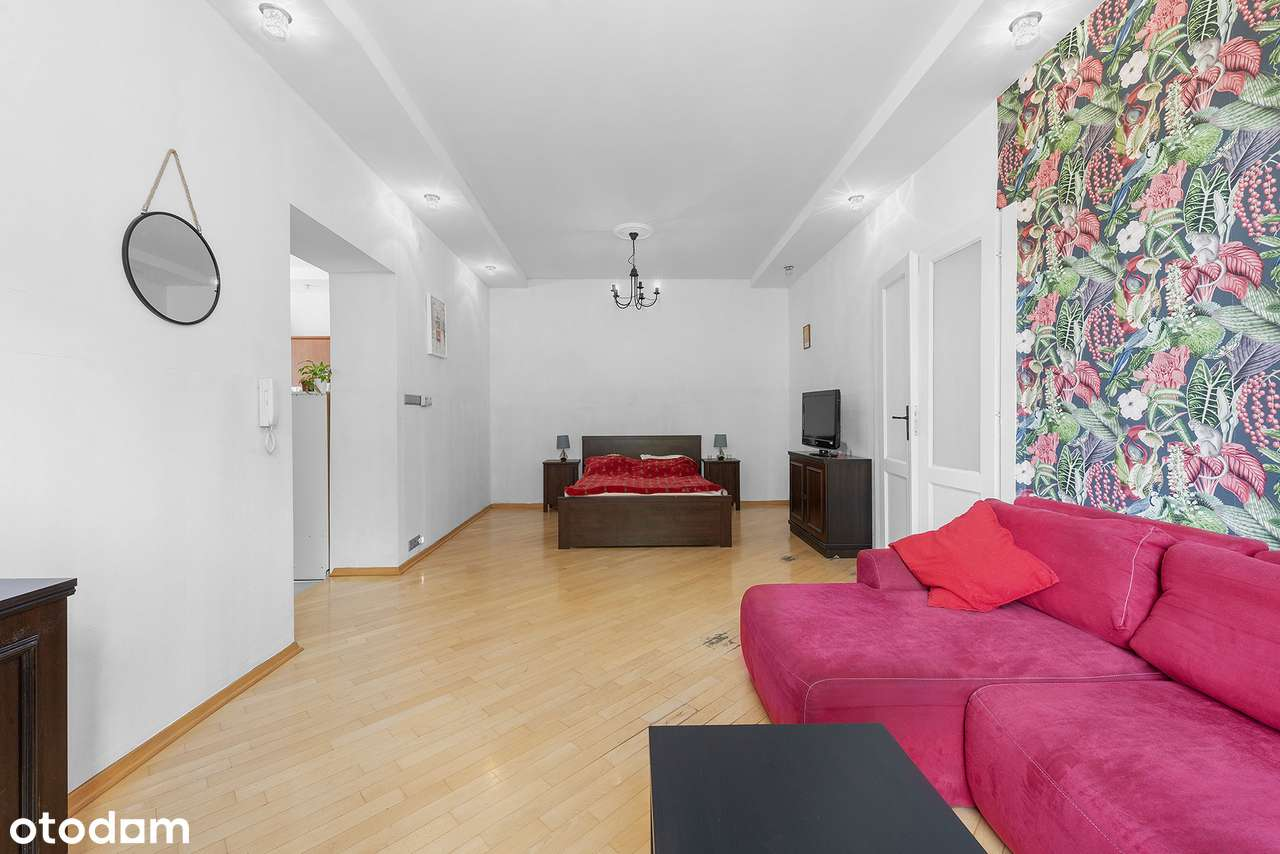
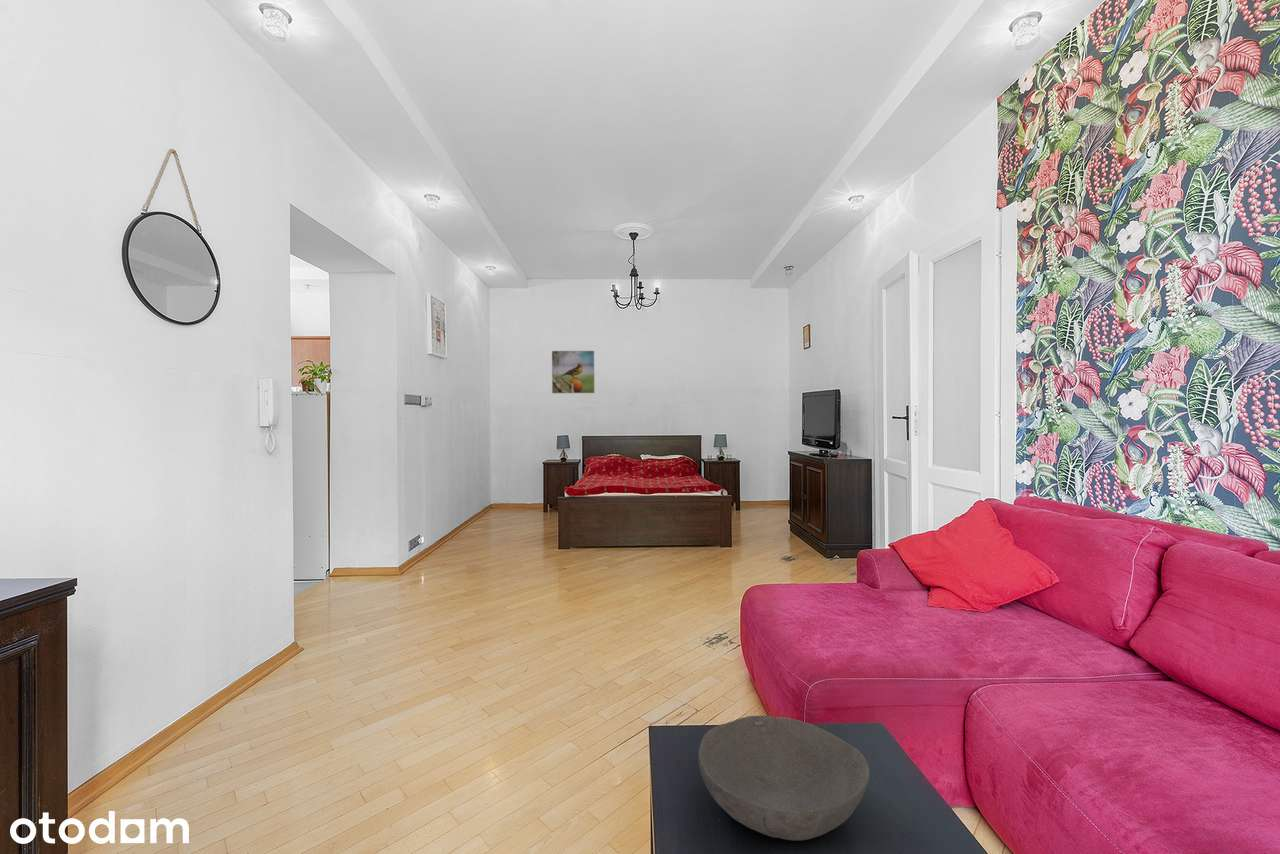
+ bowl [697,715,871,841]
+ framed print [551,350,596,394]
